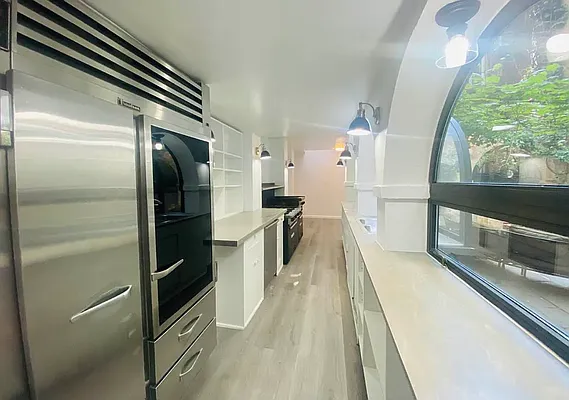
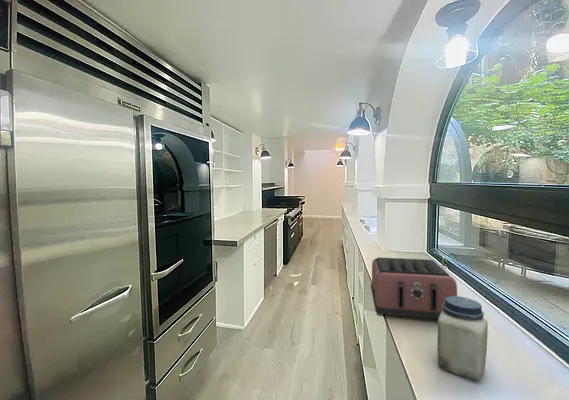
+ toaster [370,256,458,319]
+ jar [437,295,489,381]
